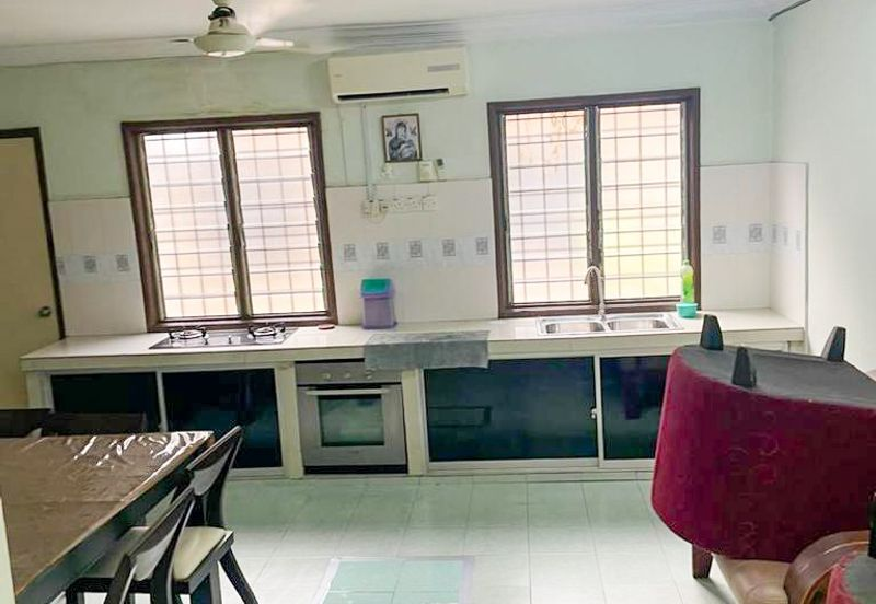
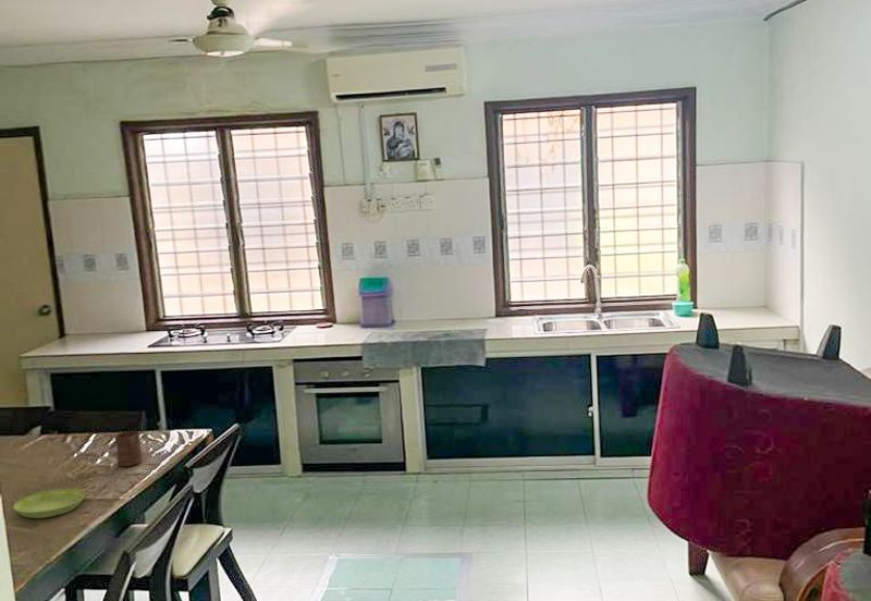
+ saucer [12,488,86,519]
+ cup [114,430,143,467]
